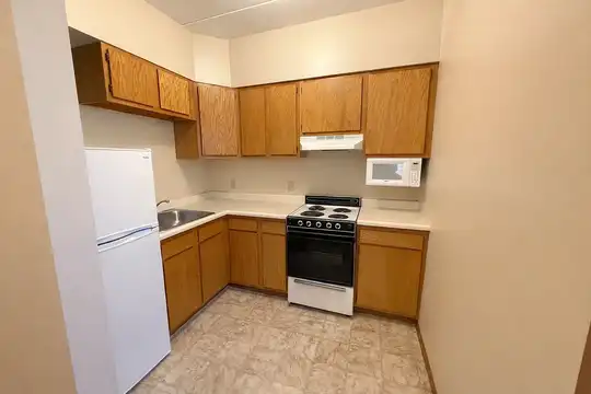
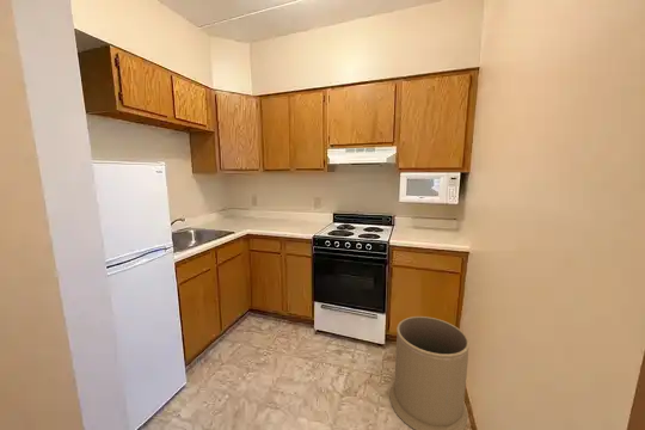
+ trash can [388,315,471,430]
